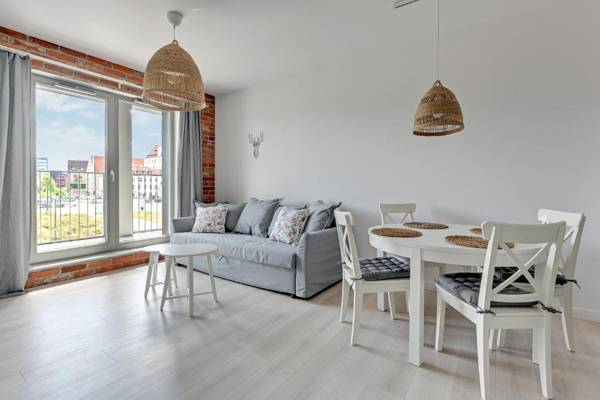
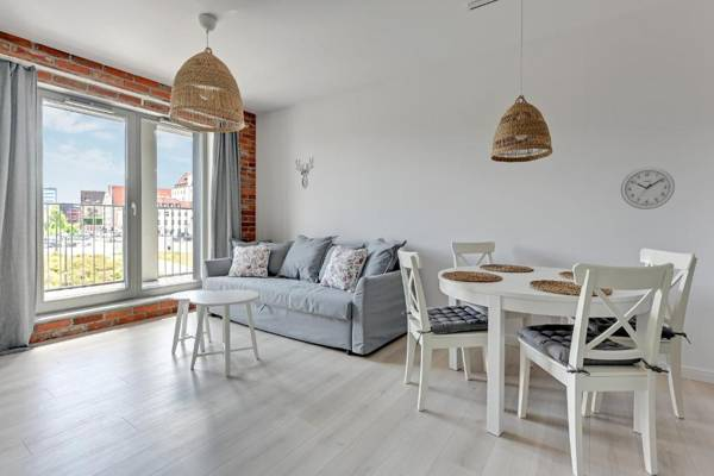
+ wall clock [620,165,676,211]
